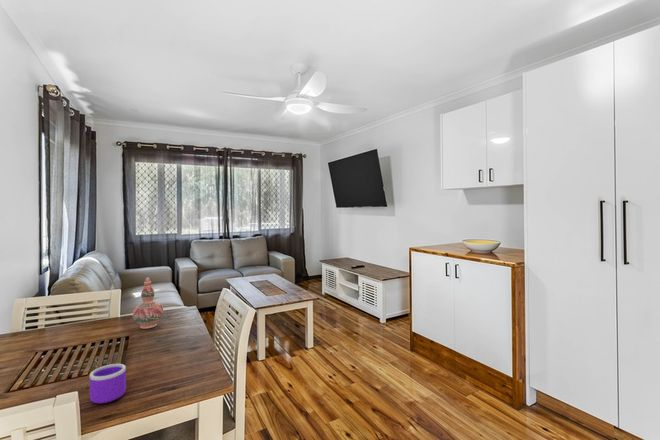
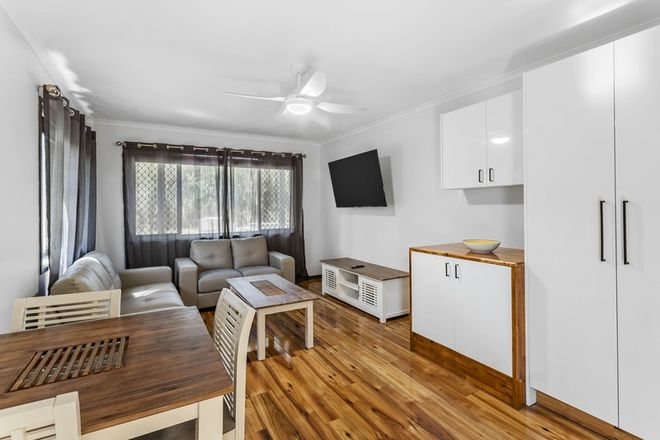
- mug [89,363,127,404]
- decorative vase [132,276,164,330]
